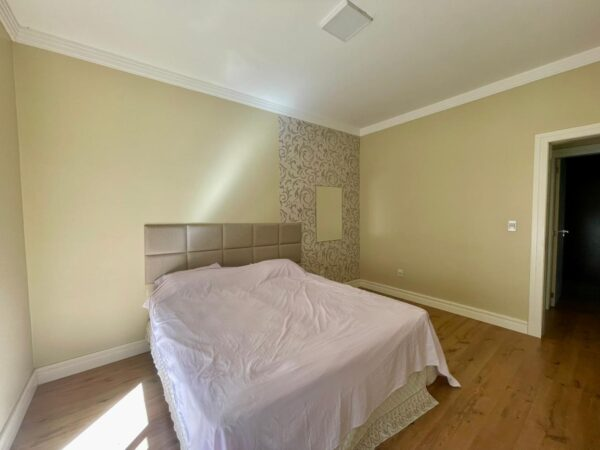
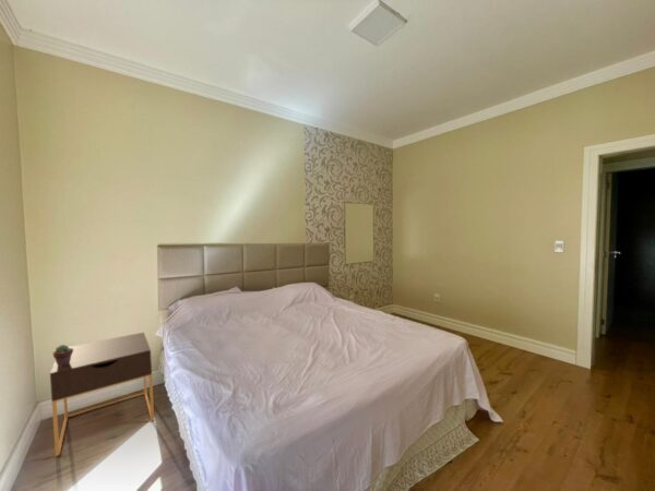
+ potted succulent [52,344,73,367]
+ nightstand [49,332,155,457]
